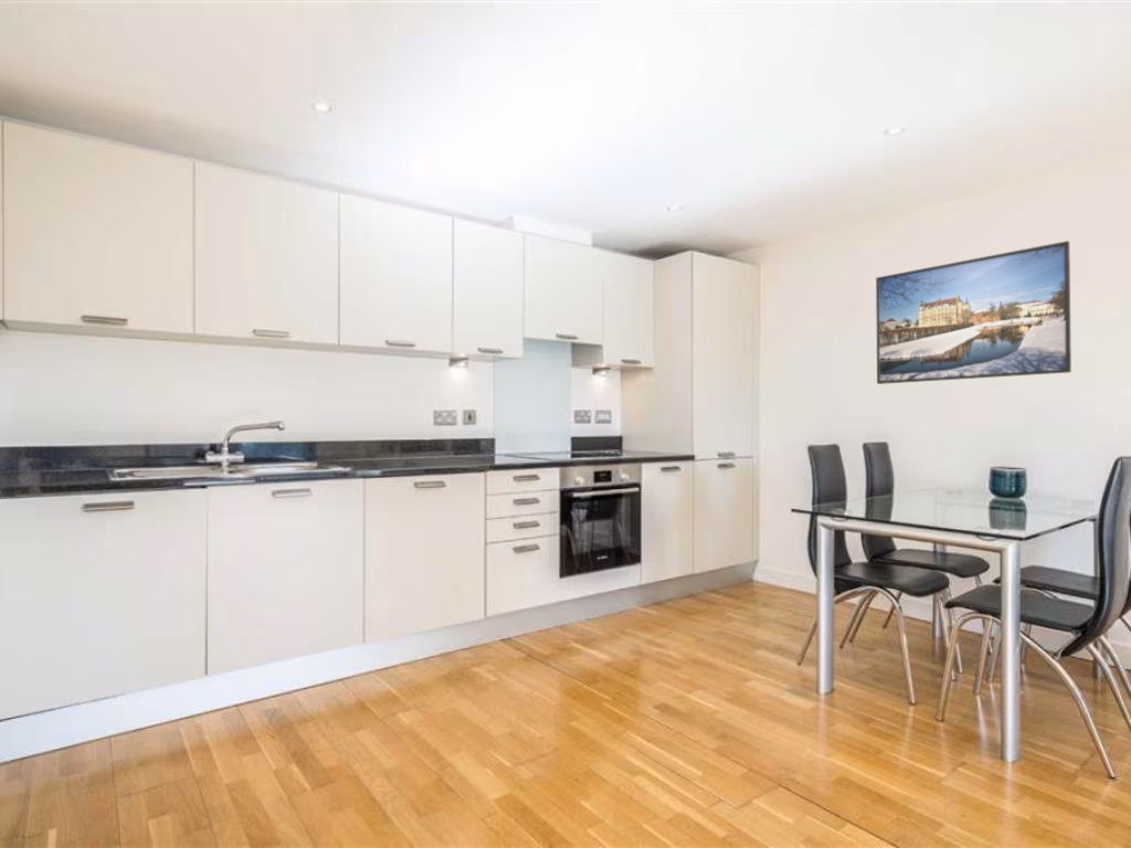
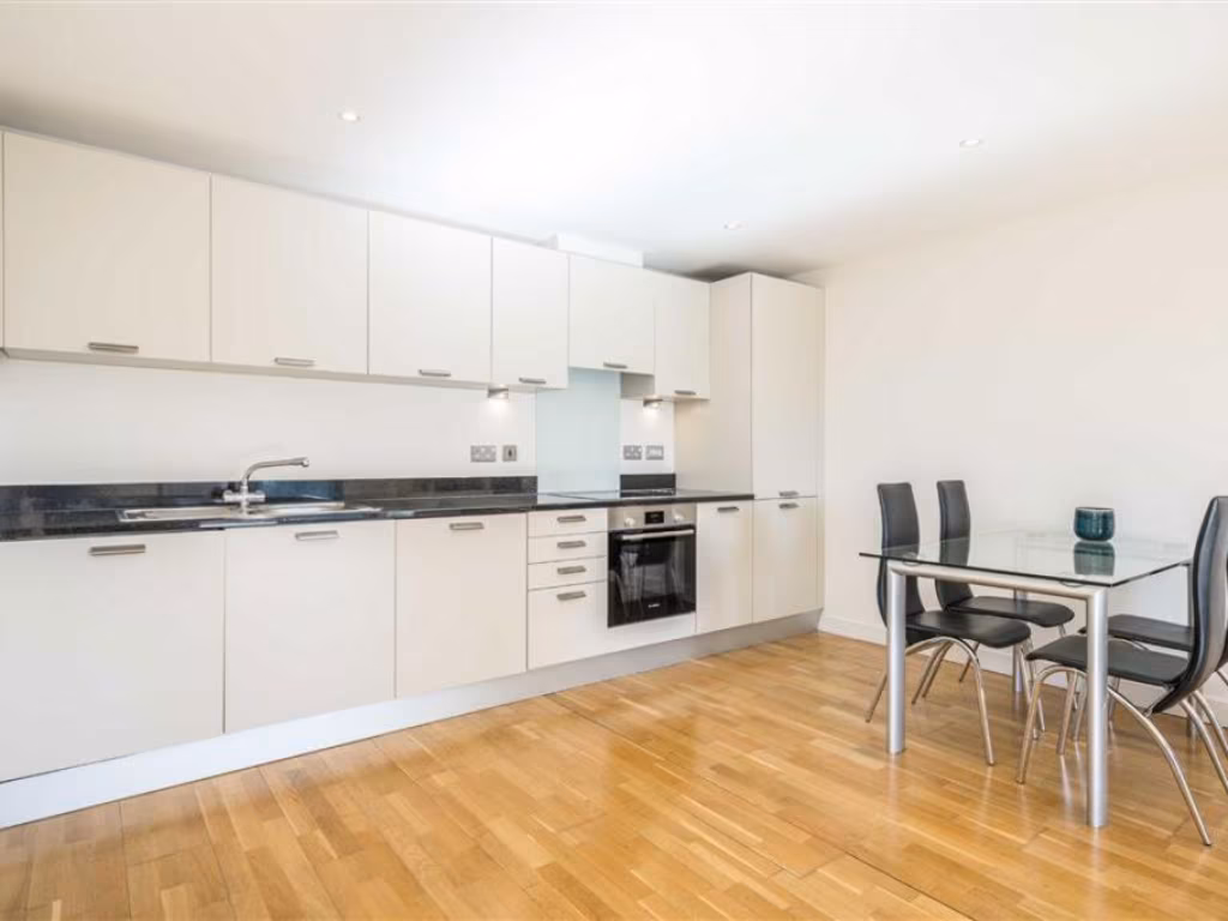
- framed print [875,240,1072,385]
